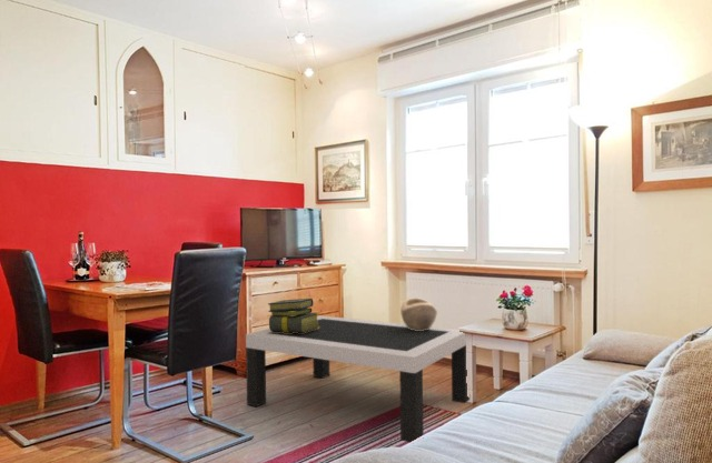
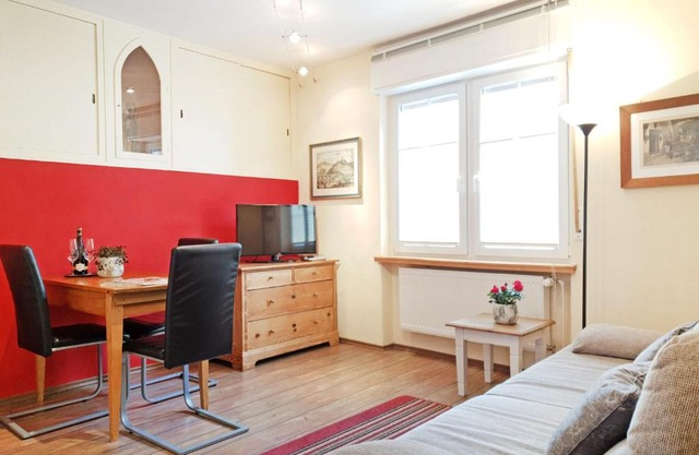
- coffee table [245,314,471,443]
- decorative bowl [399,296,438,331]
- stack of books [267,298,320,333]
